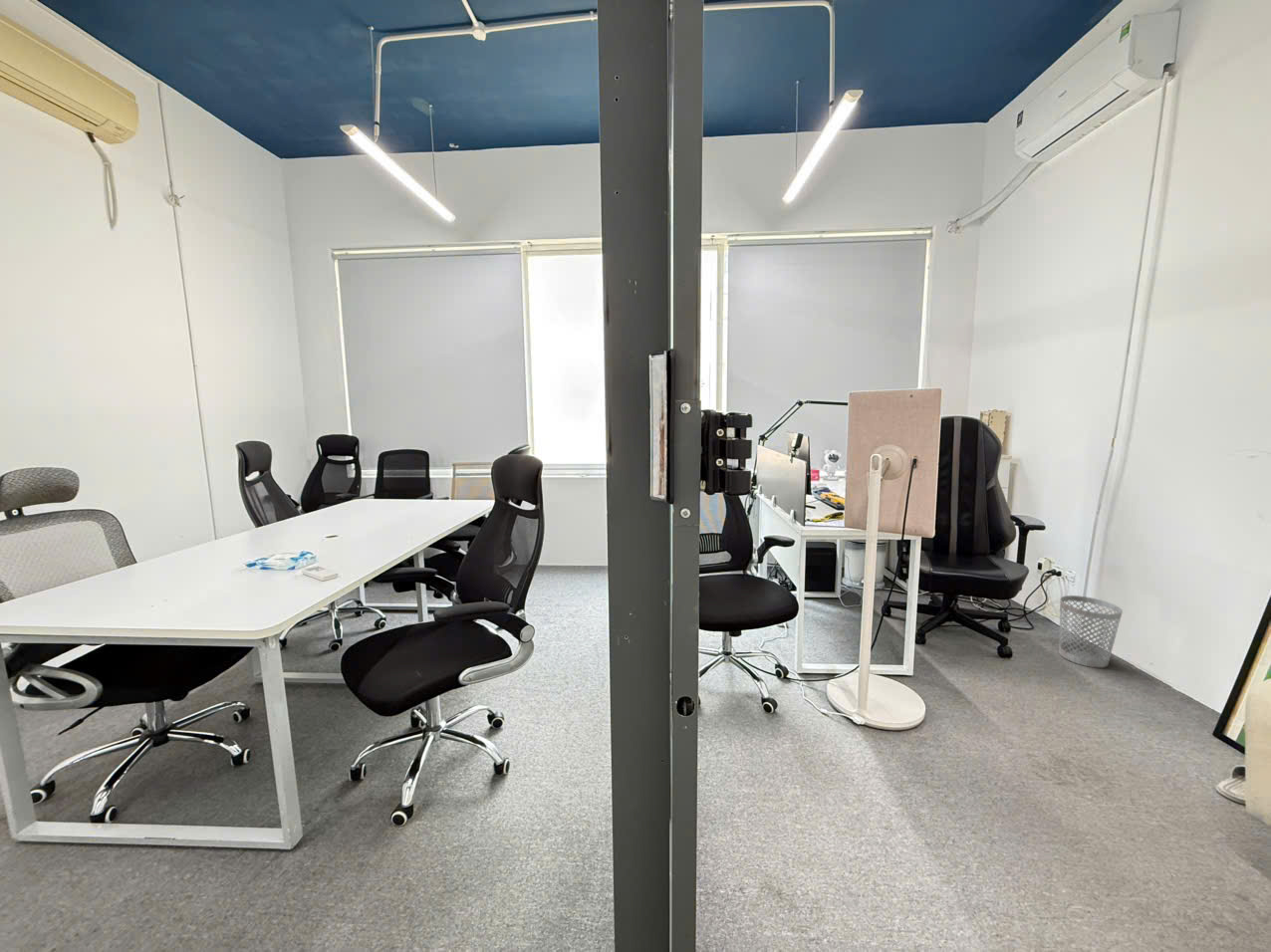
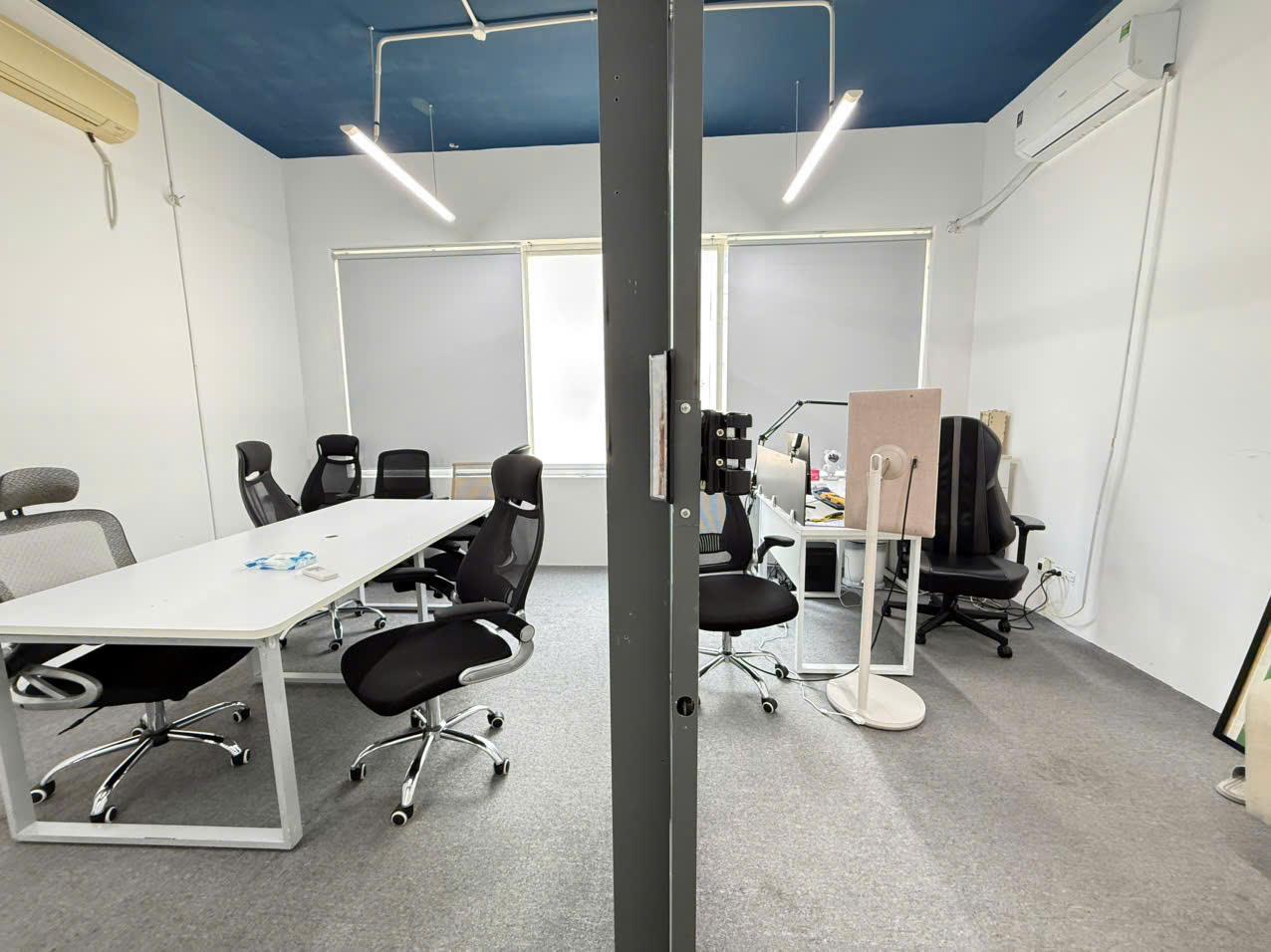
- wastebasket [1058,595,1124,668]
